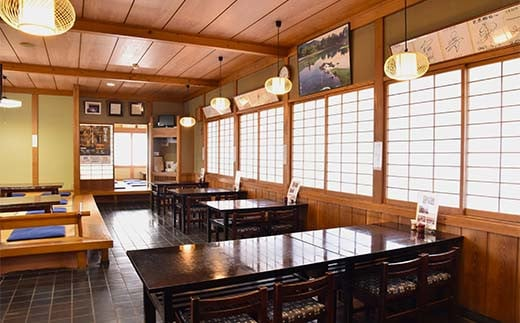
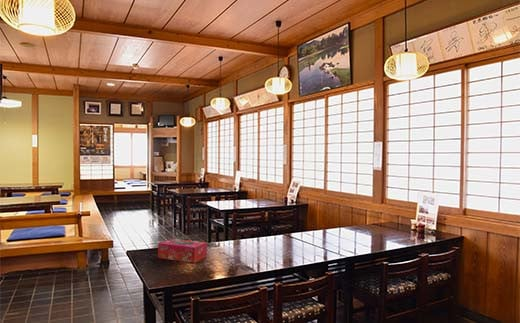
+ tissue box [157,238,208,264]
